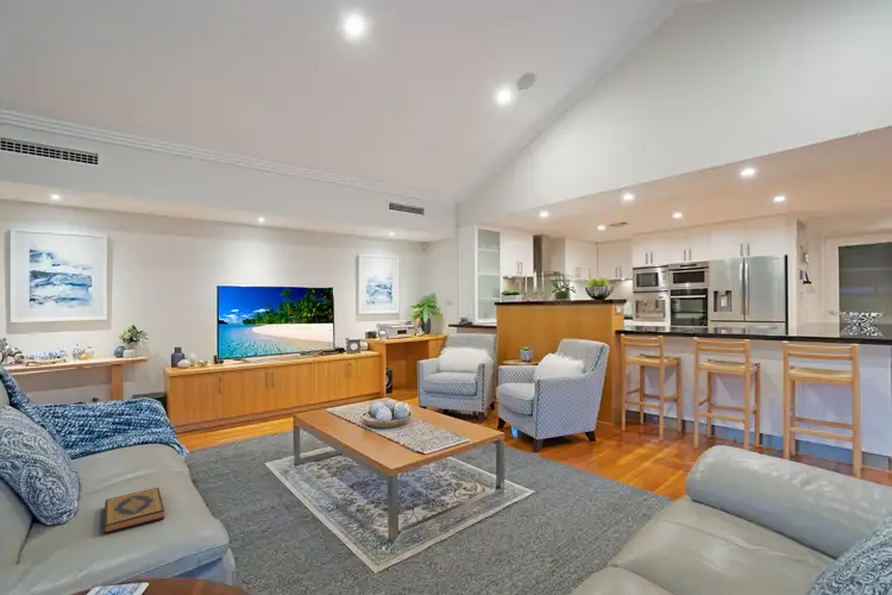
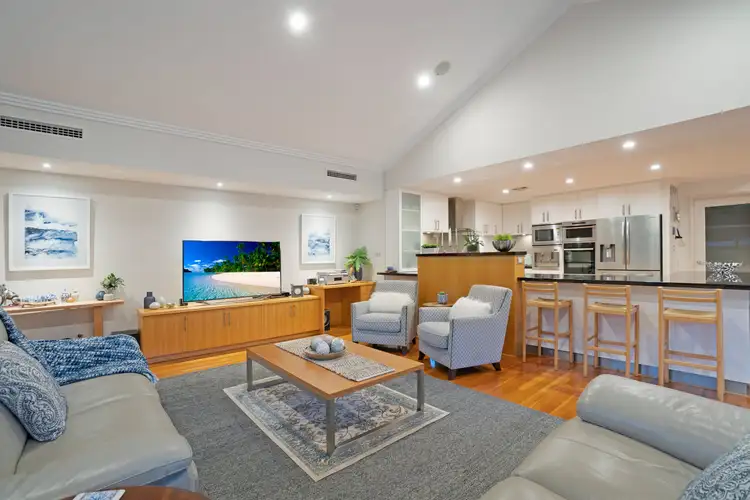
- hardback book [103,487,165,534]
